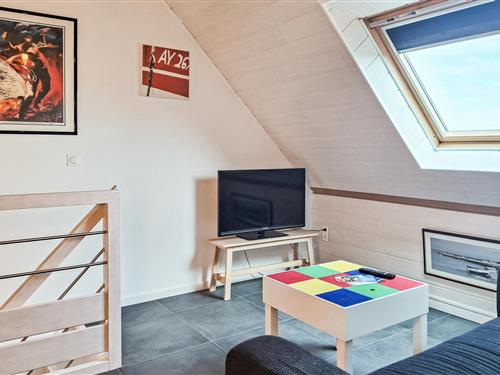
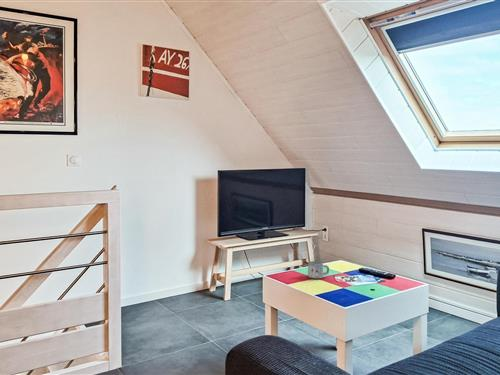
+ mug [307,260,330,280]
